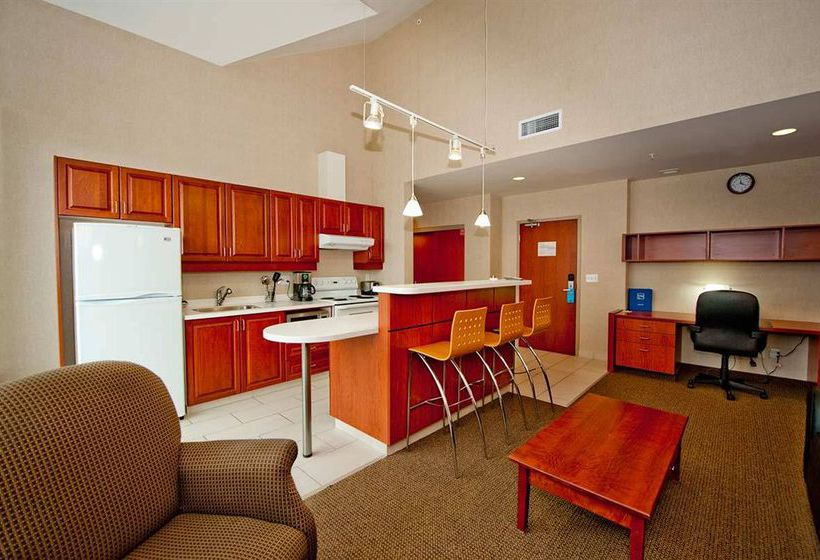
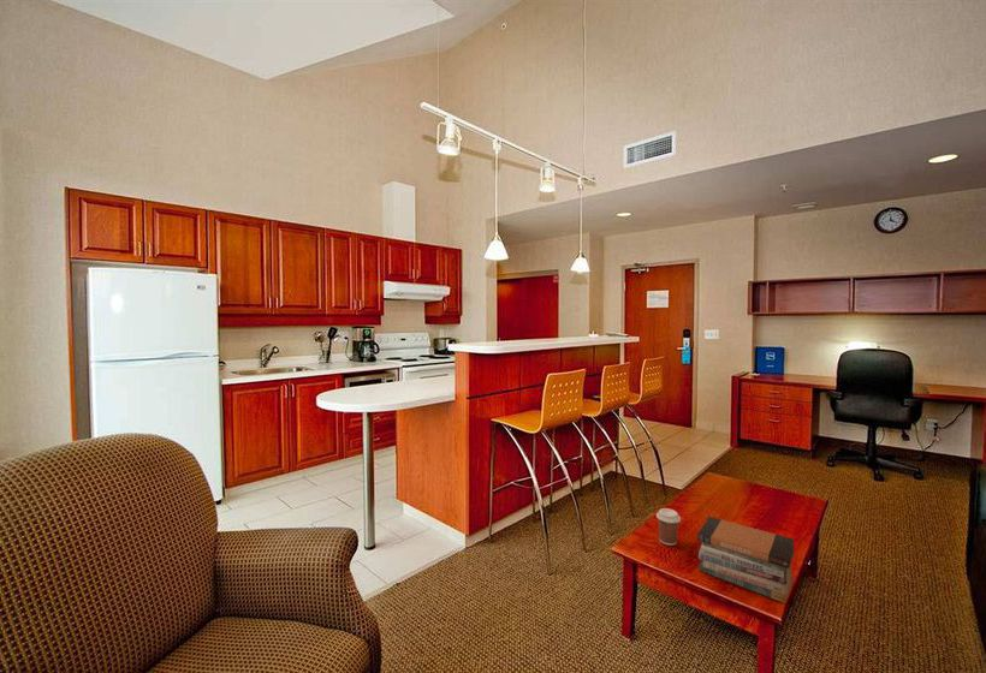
+ coffee cup [655,507,682,547]
+ book stack [696,516,795,604]
